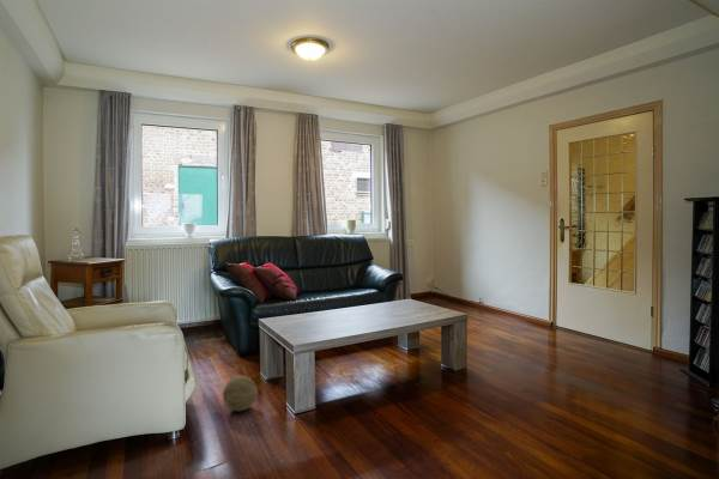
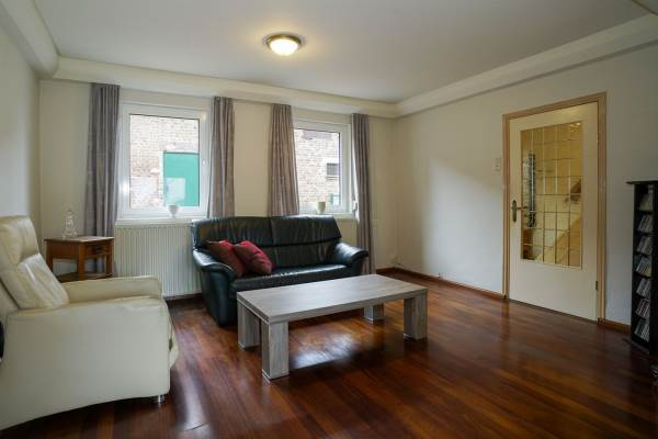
- decorative ball [222,375,259,412]
